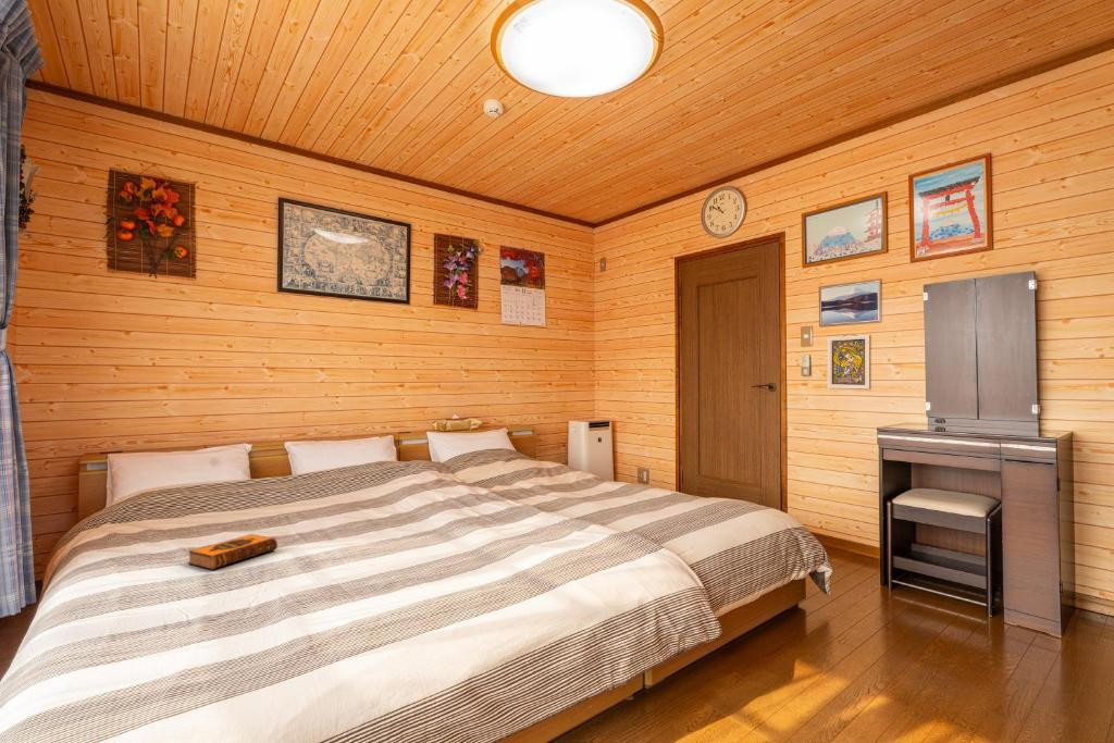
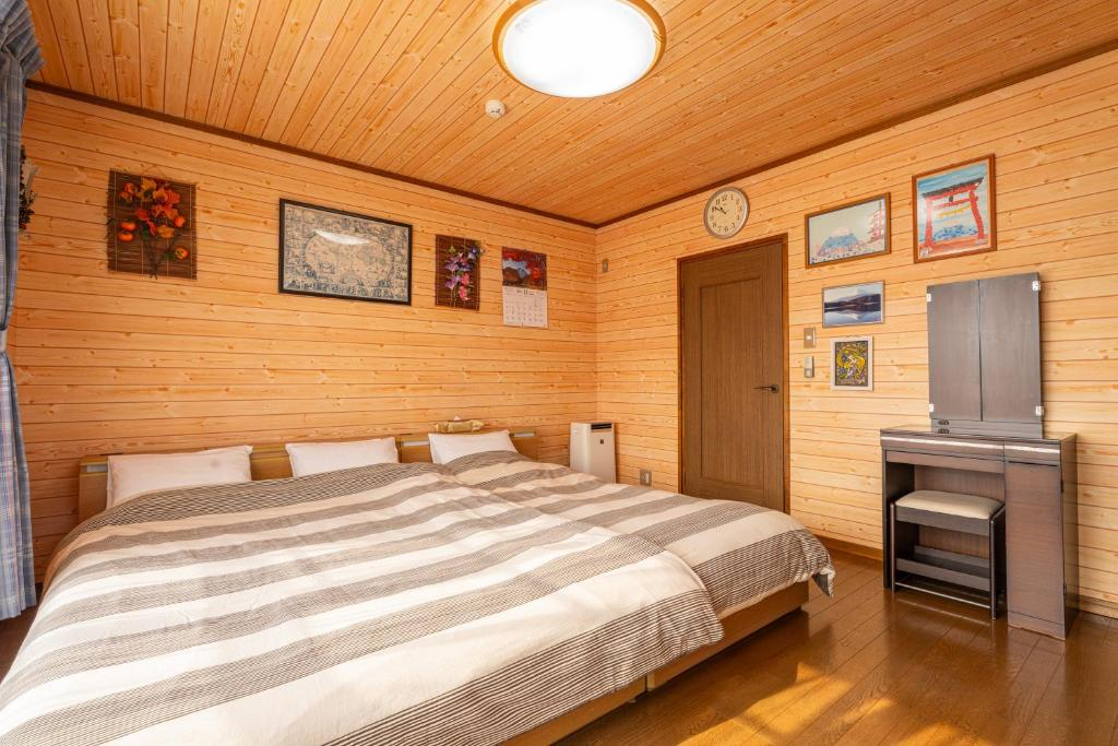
- hardback book [187,533,278,571]
